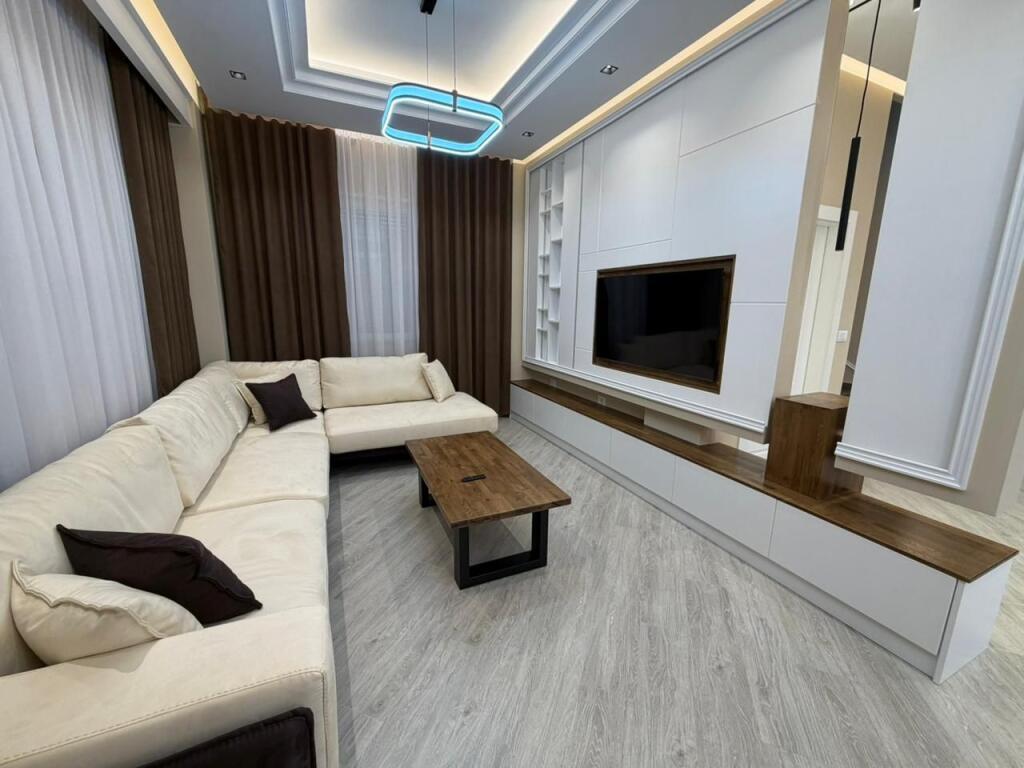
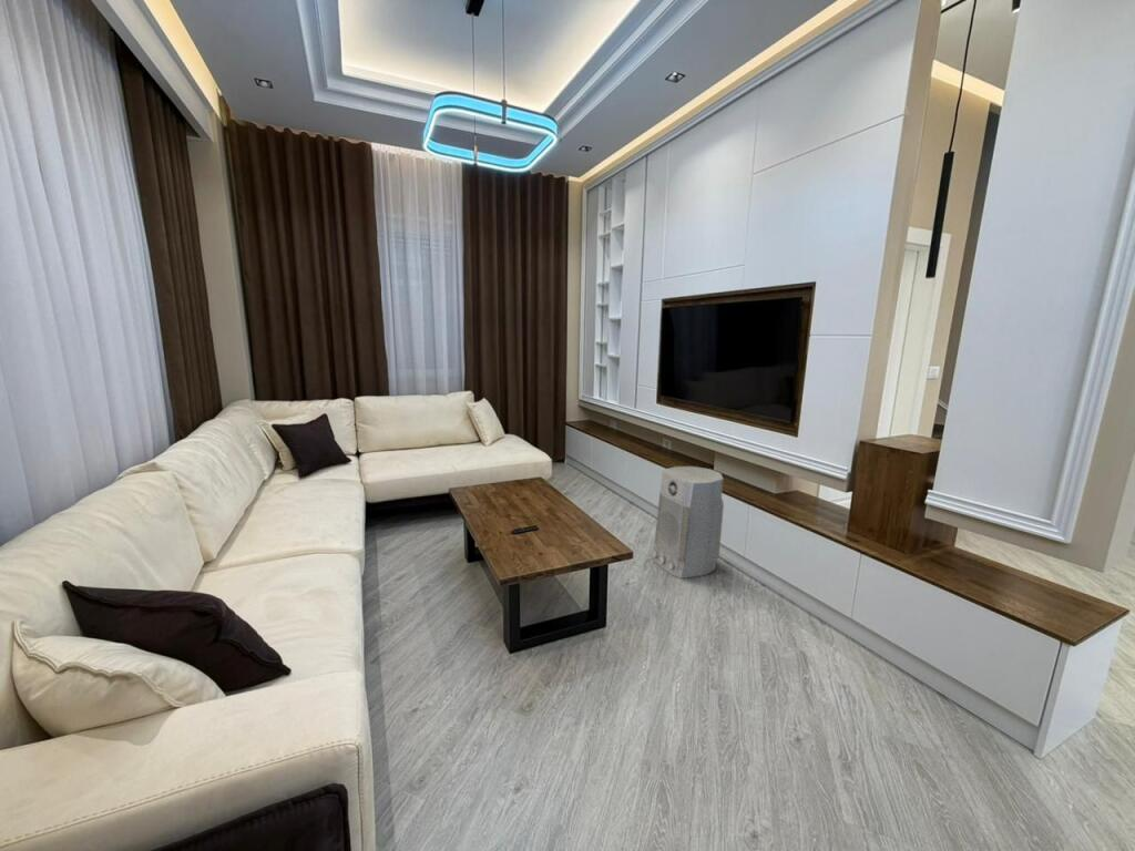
+ air purifier [651,465,725,580]
